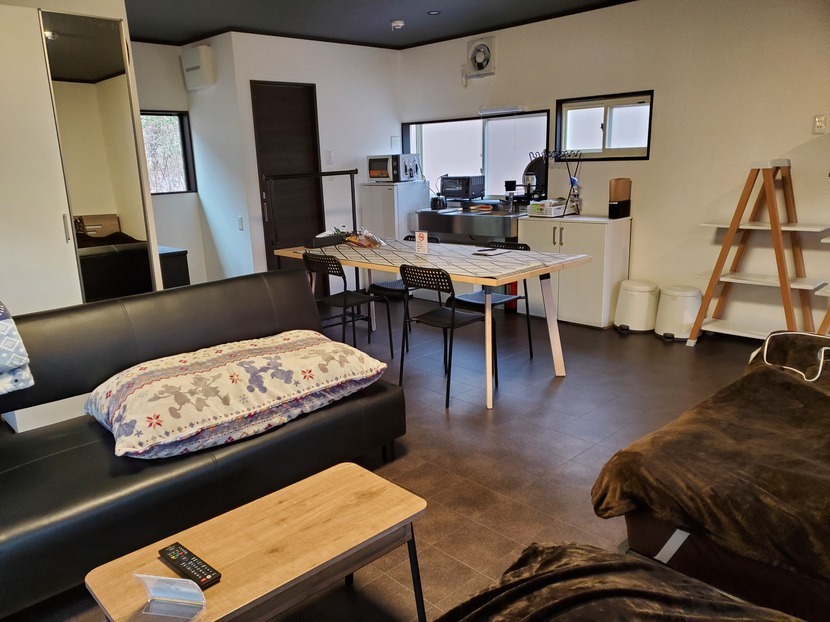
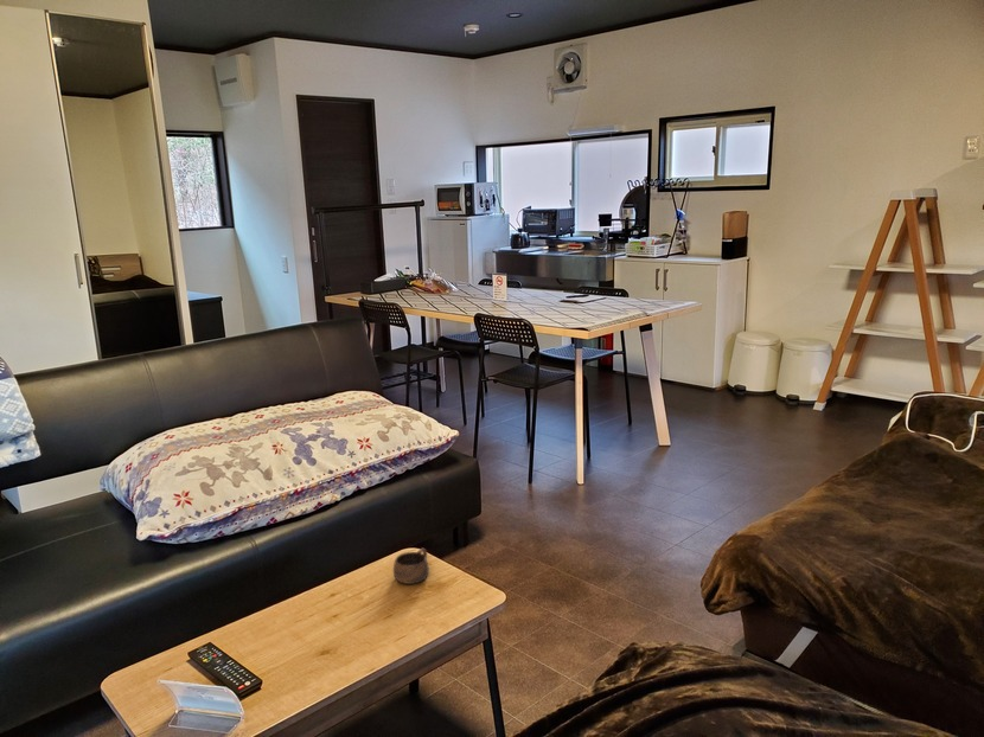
+ cup [392,547,430,585]
